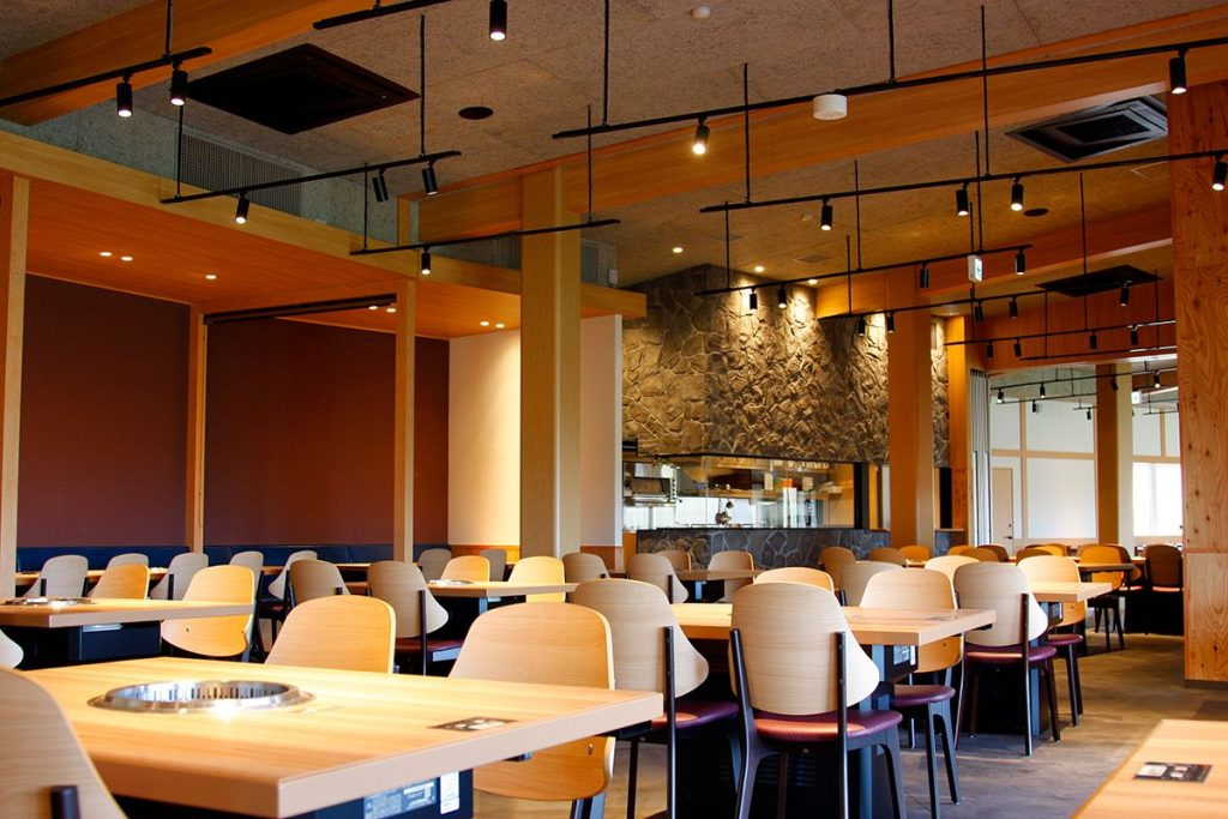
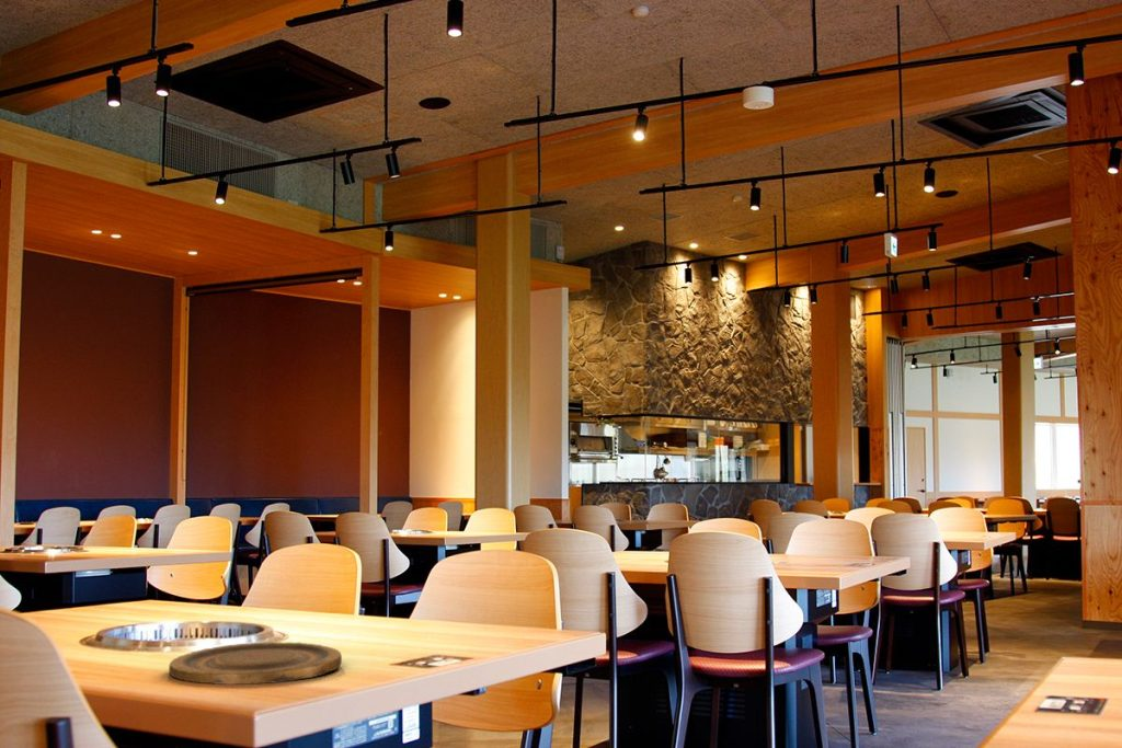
+ plate [168,641,343,686]
